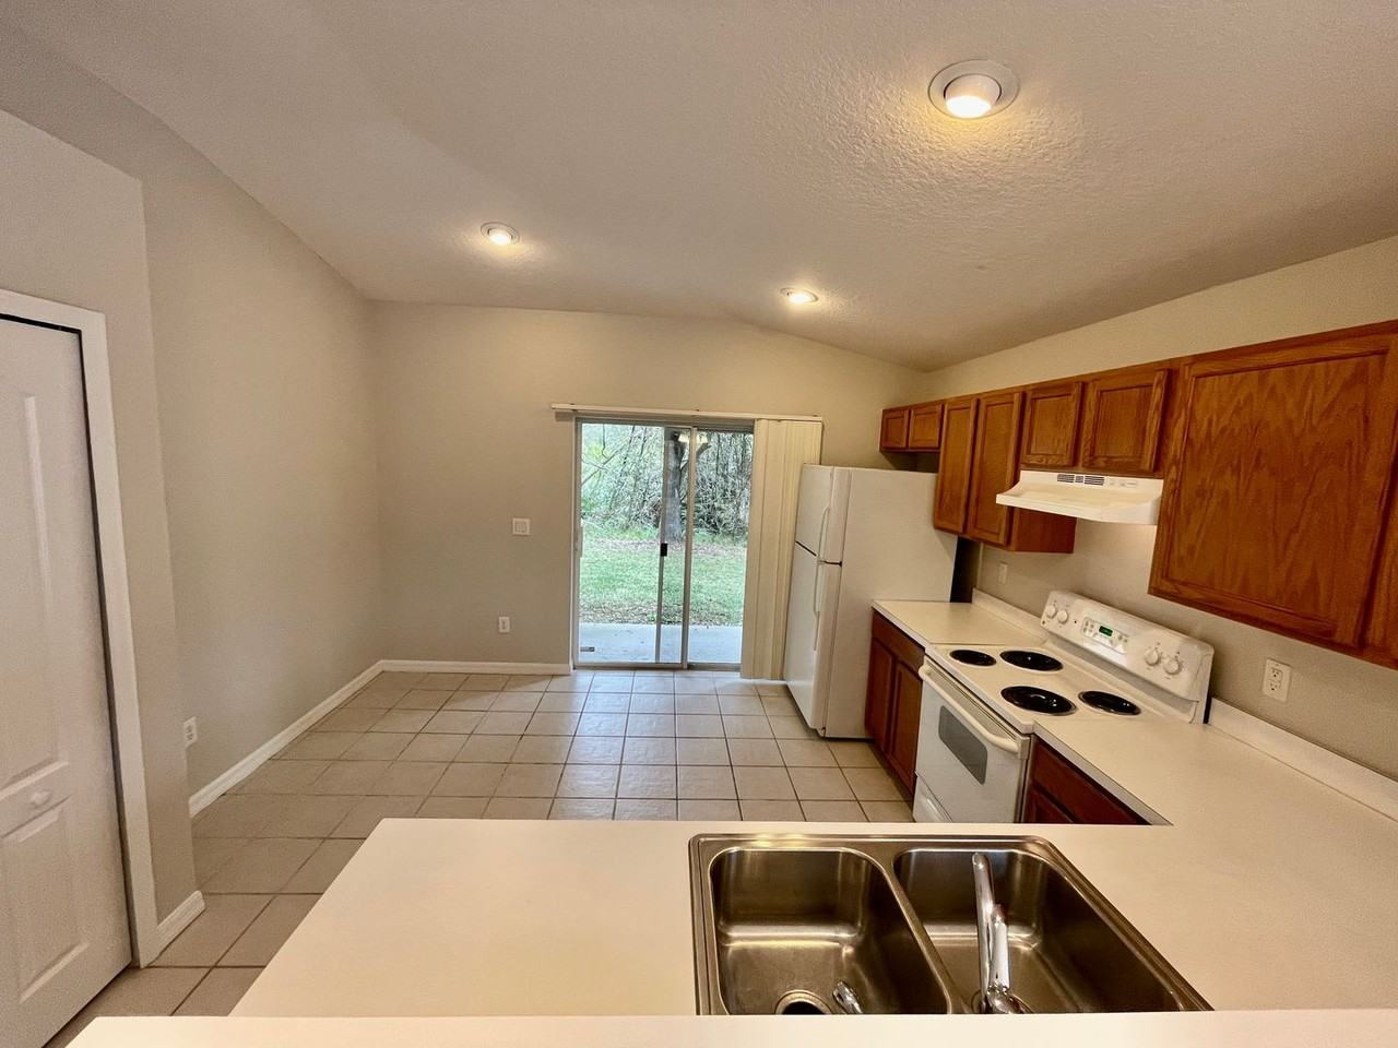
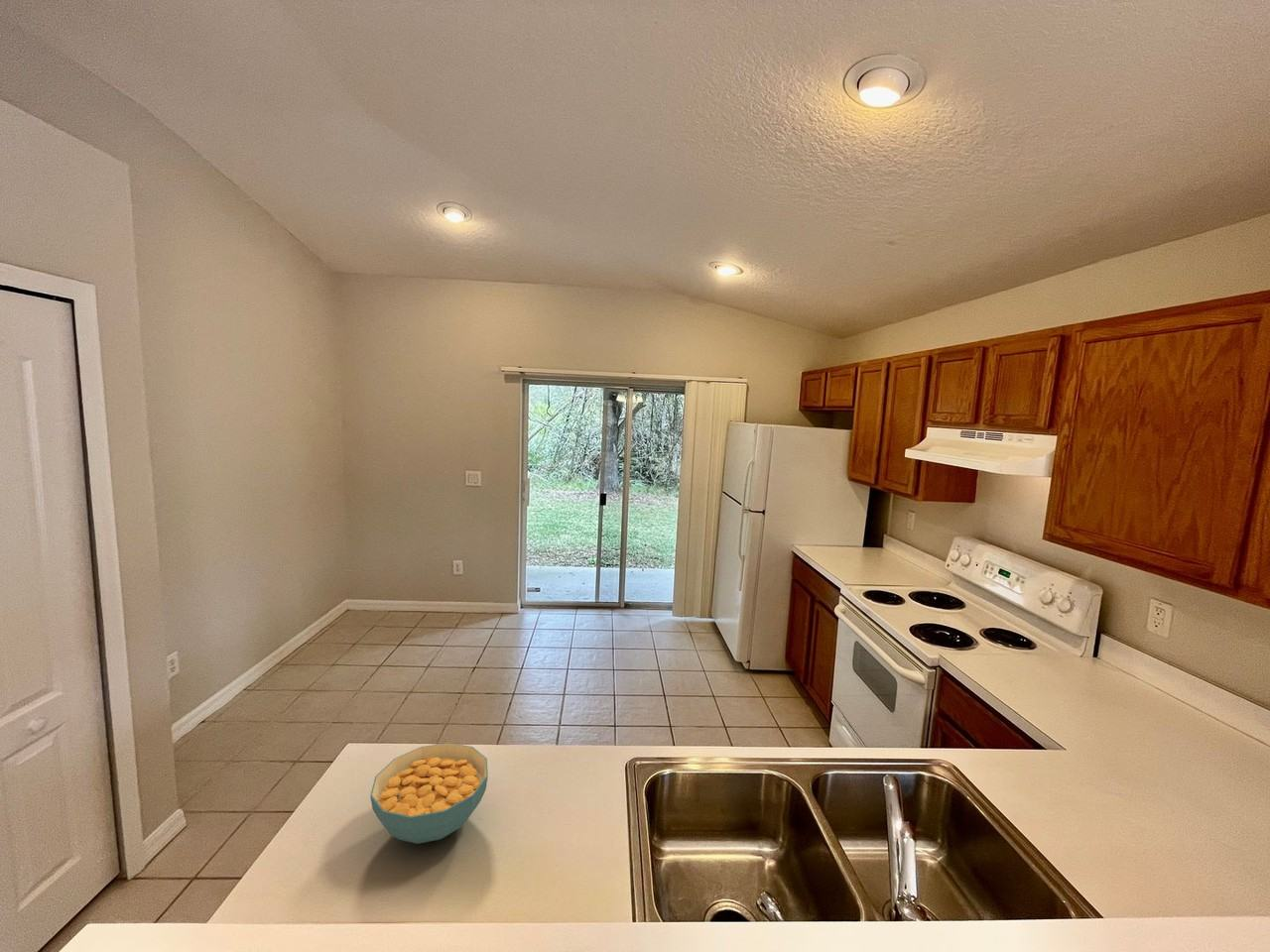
+ cereal bowl [369,742,489,845]
